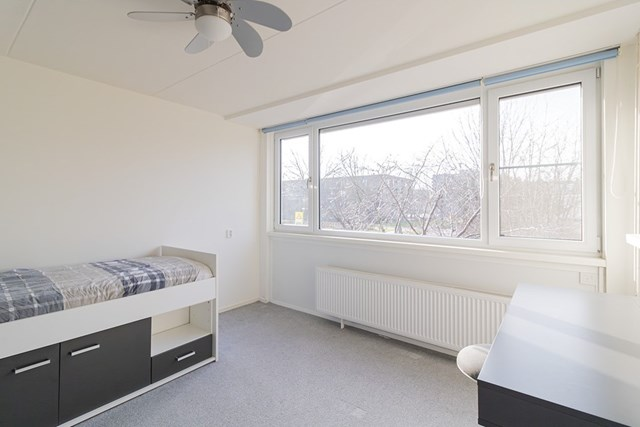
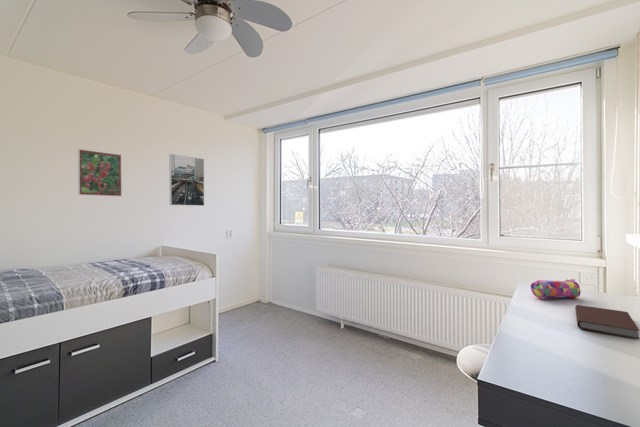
+ pencil case [530,278,582,299]
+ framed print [77,148,123,197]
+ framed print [168,153,205,207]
+ book [574,304,640,340]
